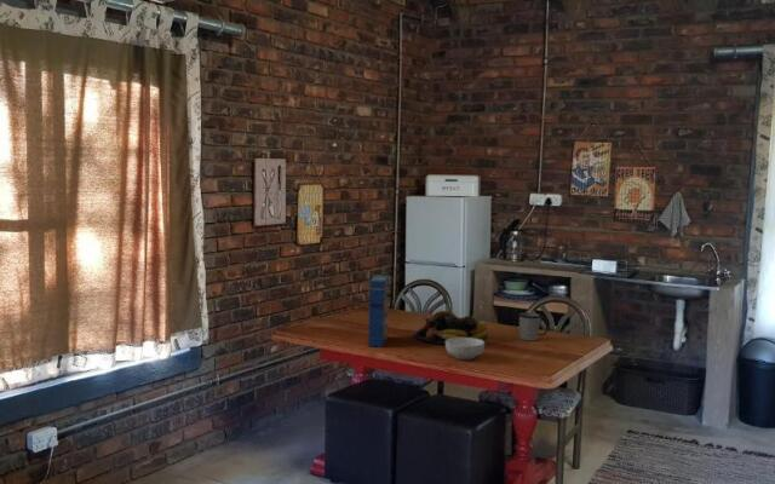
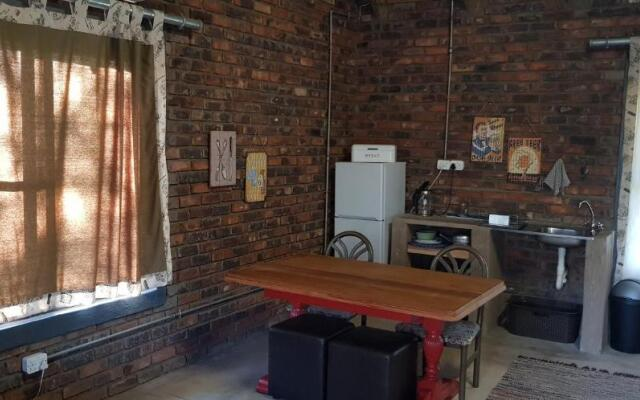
- mug [517,311,549,342]
- fruit bowl [413,310,489,345]
- cereal bowl [444,338,486,361]
- cereal box [367,273,391,348]
